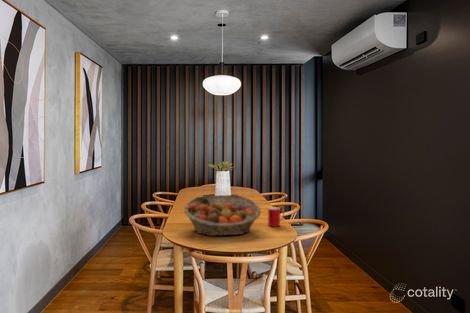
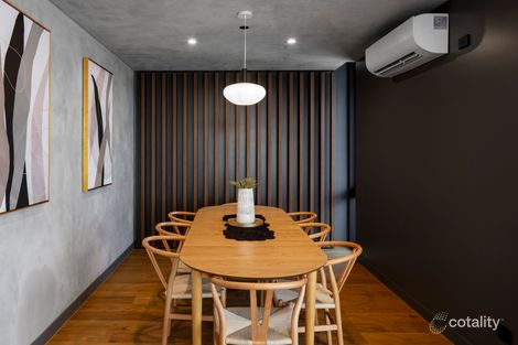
- cup [267,206,285,228]
- fruit basket [183,194,262,237]
